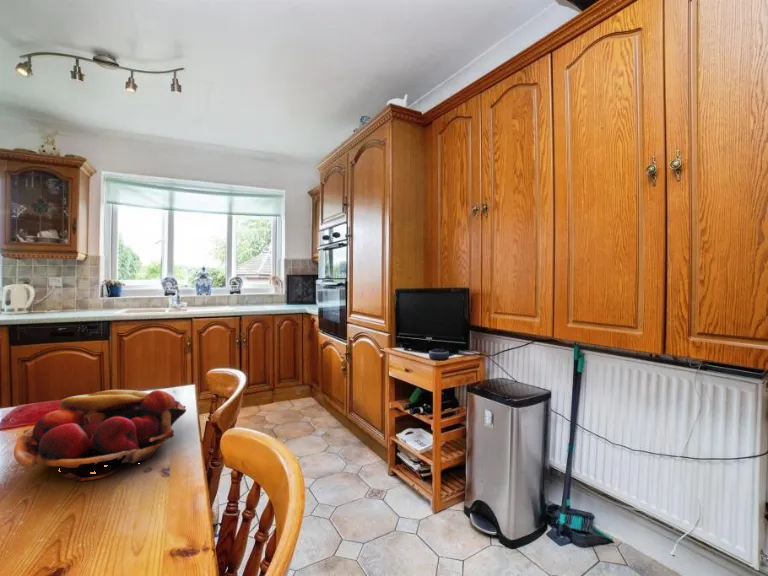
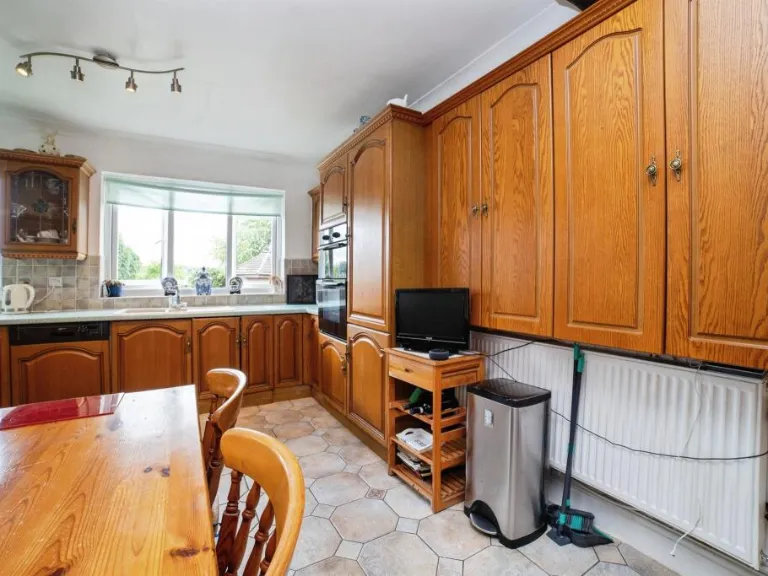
- fruit basket [13,389,187,482]
